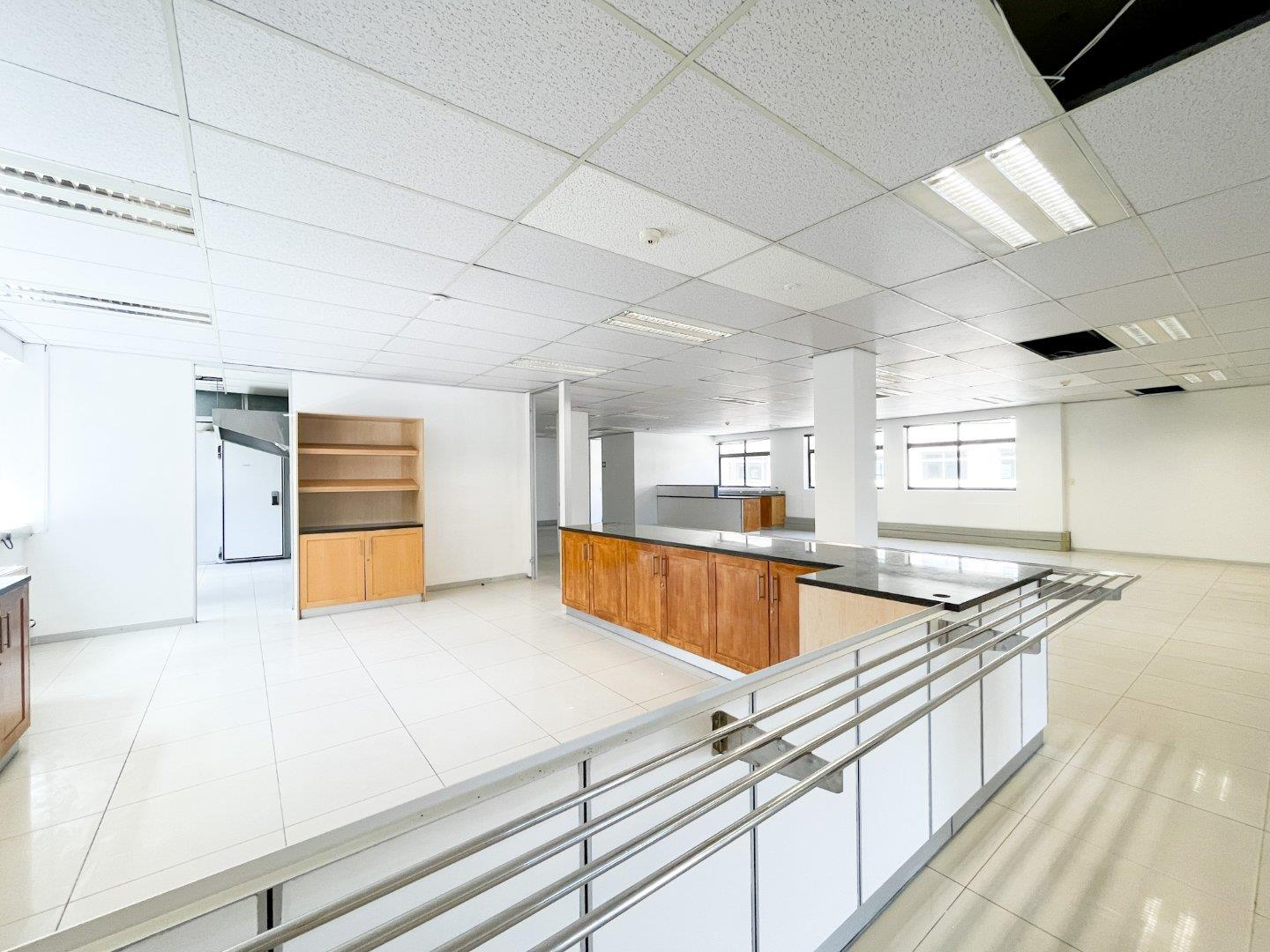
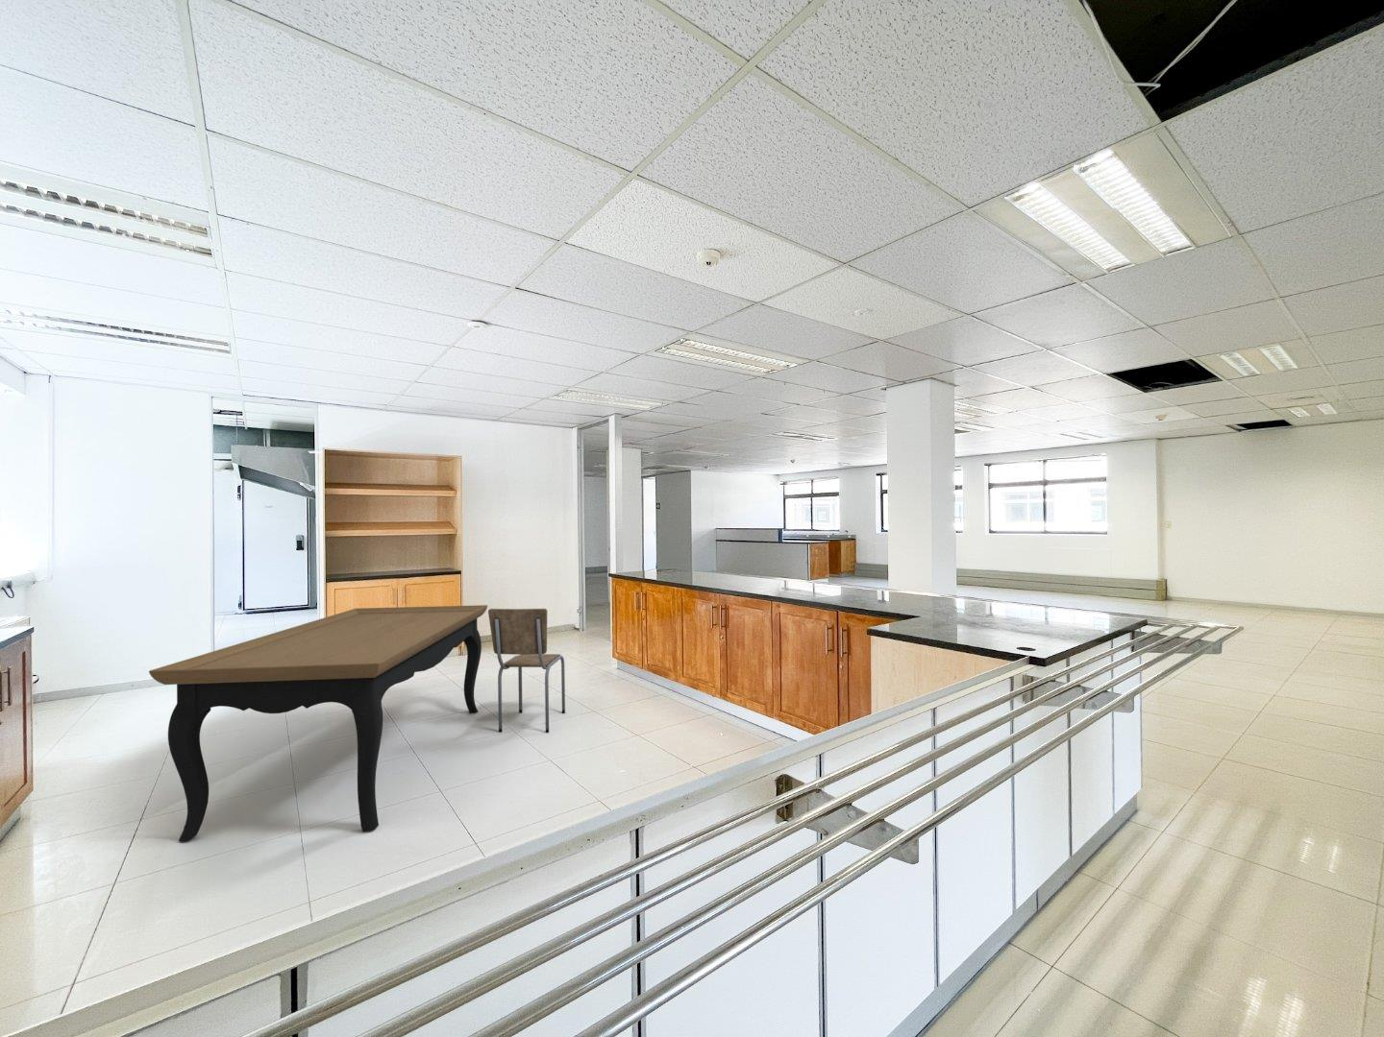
+ dining table [148,603,488,843]
+ dining chair [487,608,566,733]
